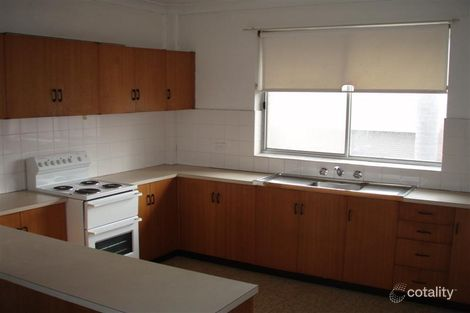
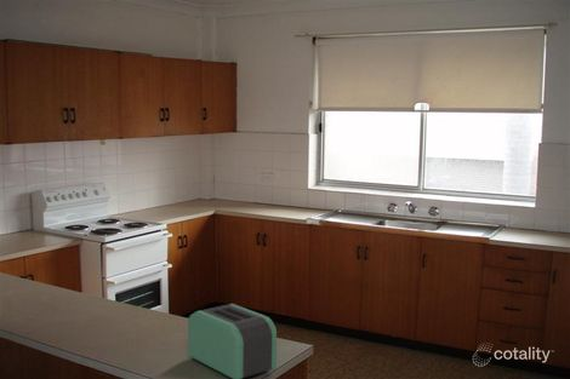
+ toaster [187,303,278,379]
